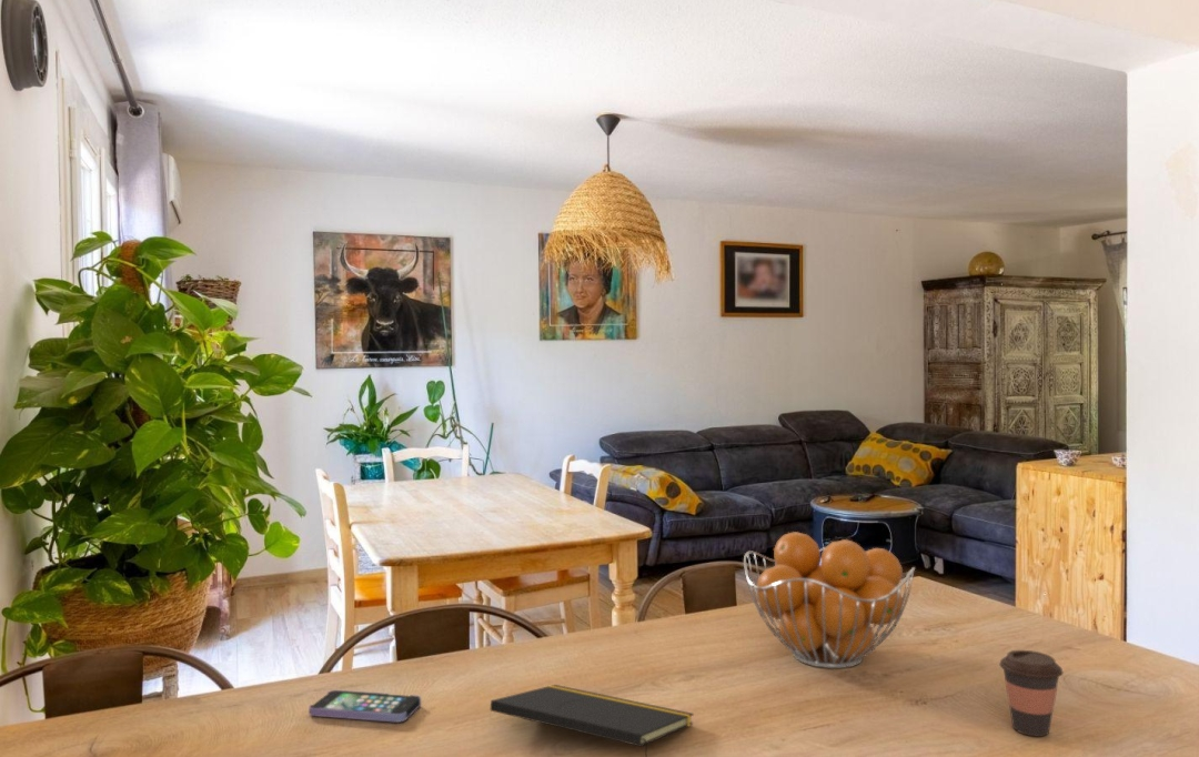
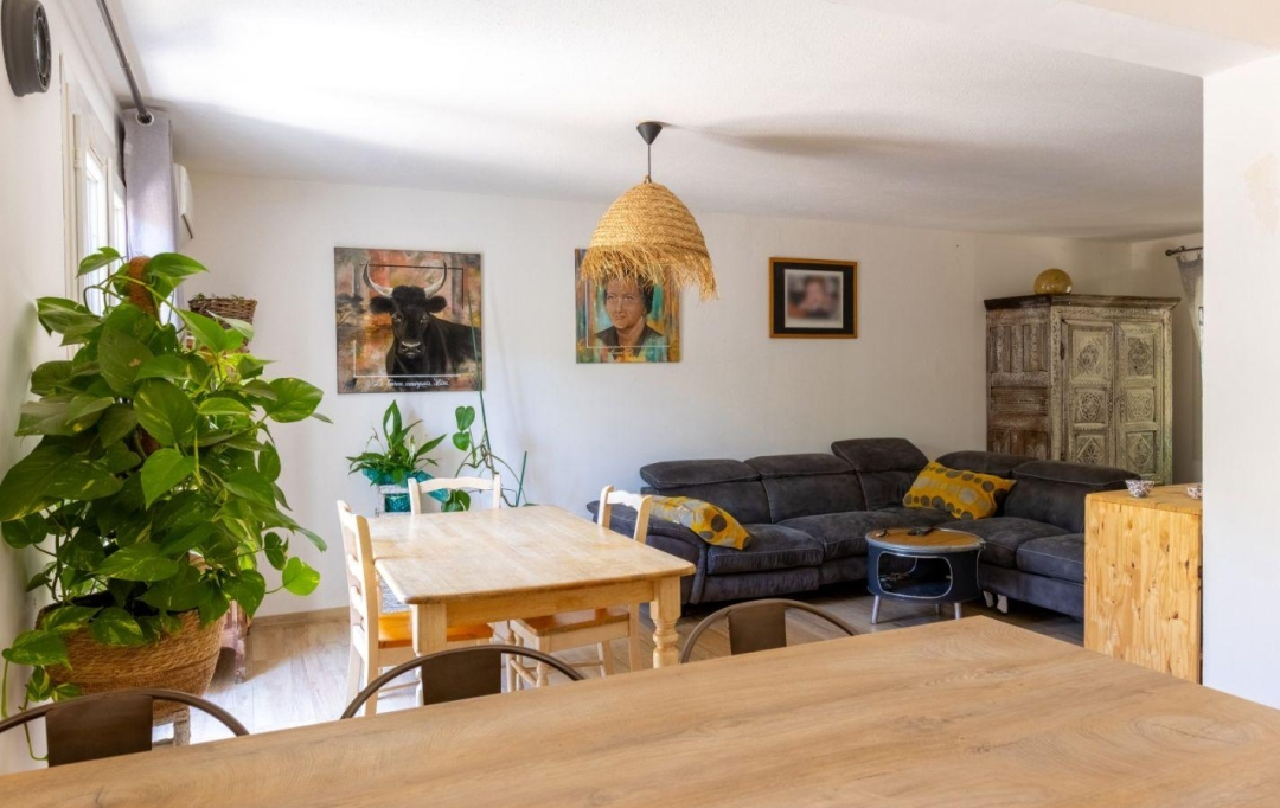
- fruit basket [743,531,916,669]
- coffee cup [998,649,1064,737]
- notepad [490,684,695,757]
- smartphone [309,689,422,724]
